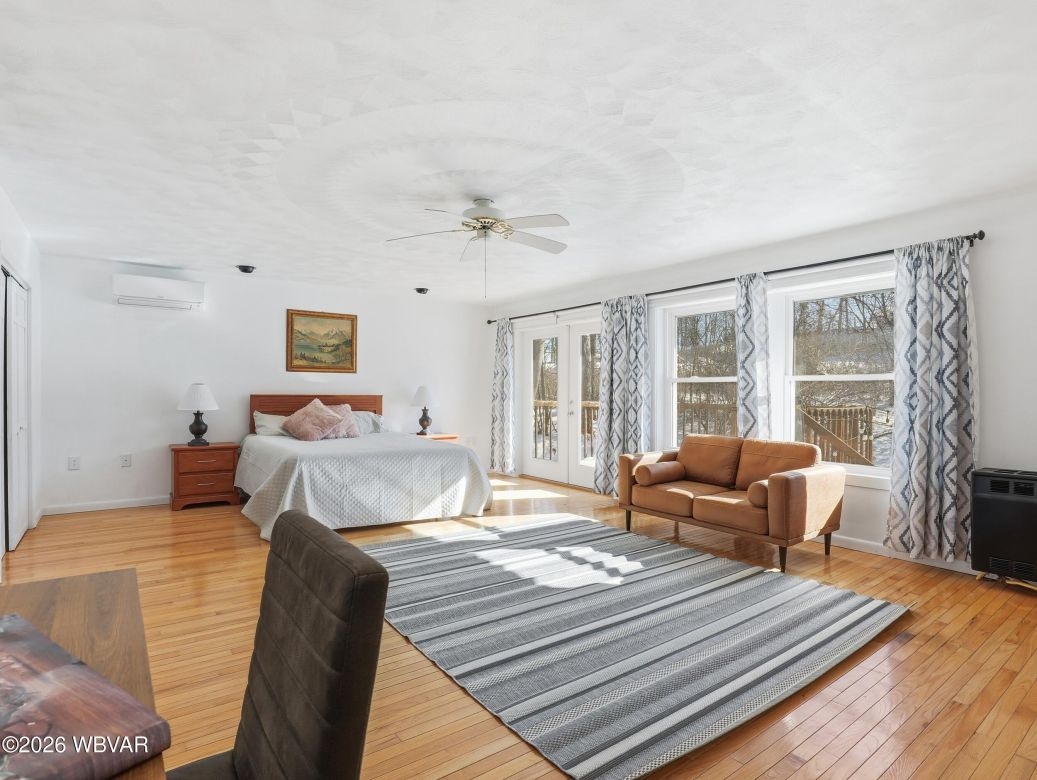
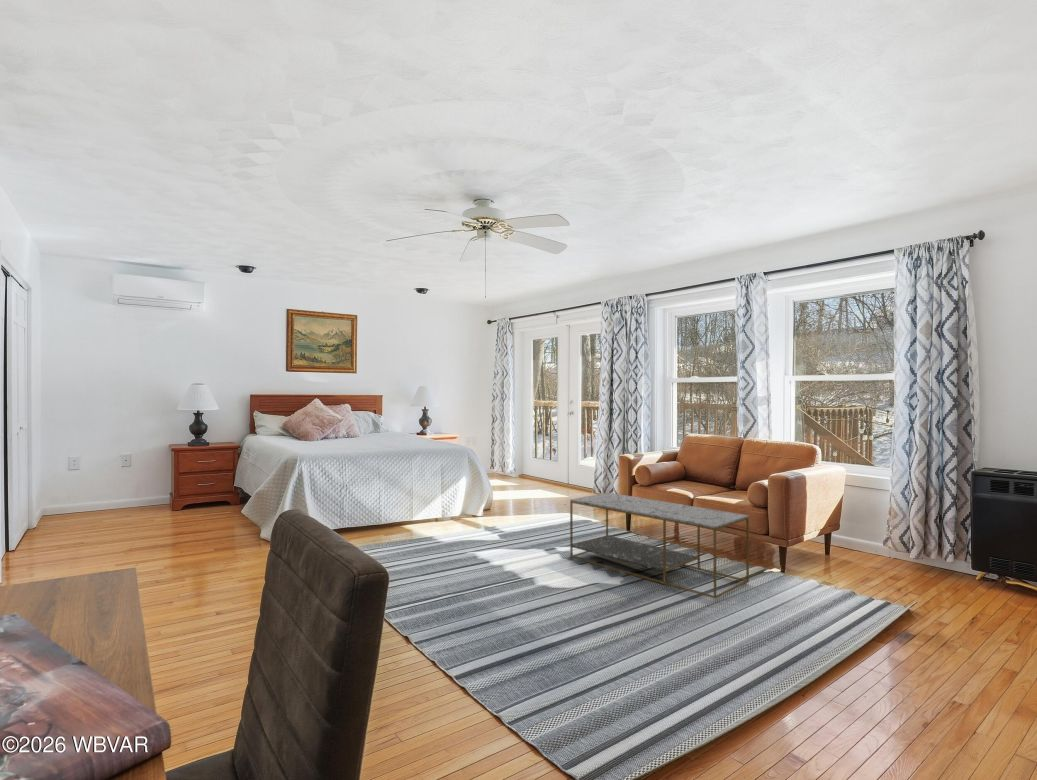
+ coffee table [569,491,750,600]
